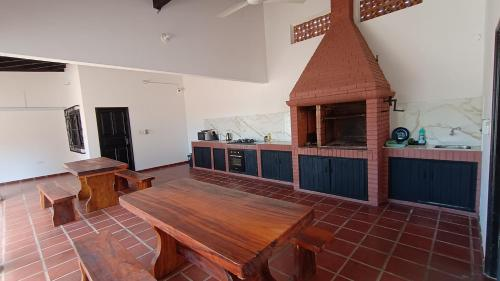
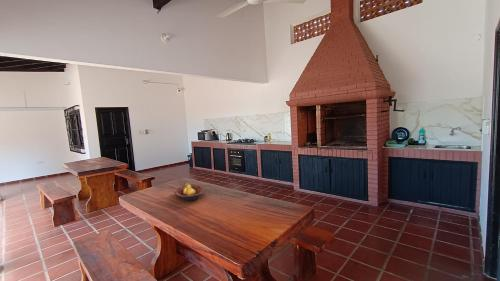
+ fruit bowl [174,182,205,202]
